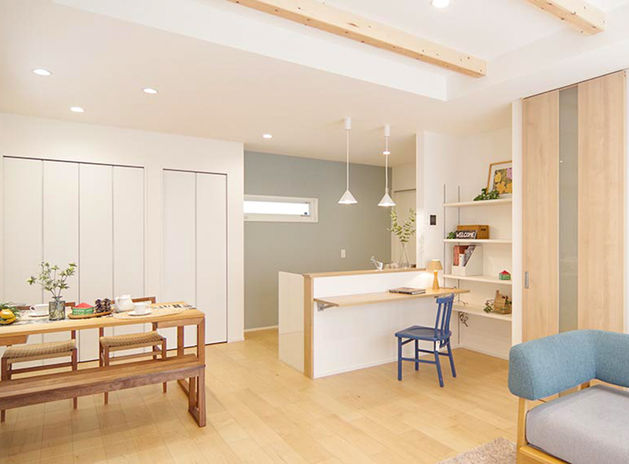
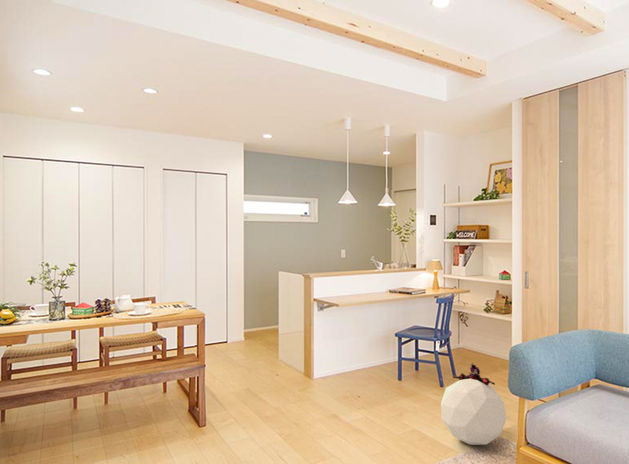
+ pouf [440,361,508,446]
